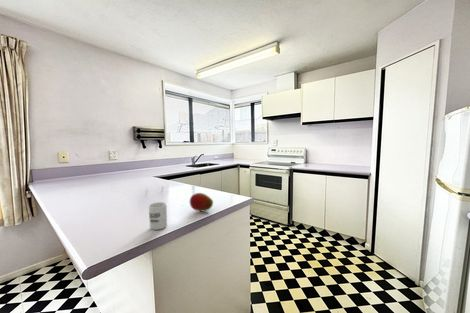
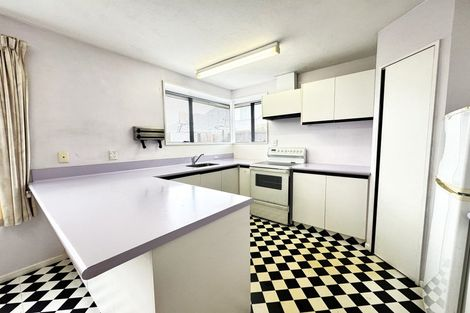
- cup [148,201,168,231]
- fruit [189,192,214,212]
